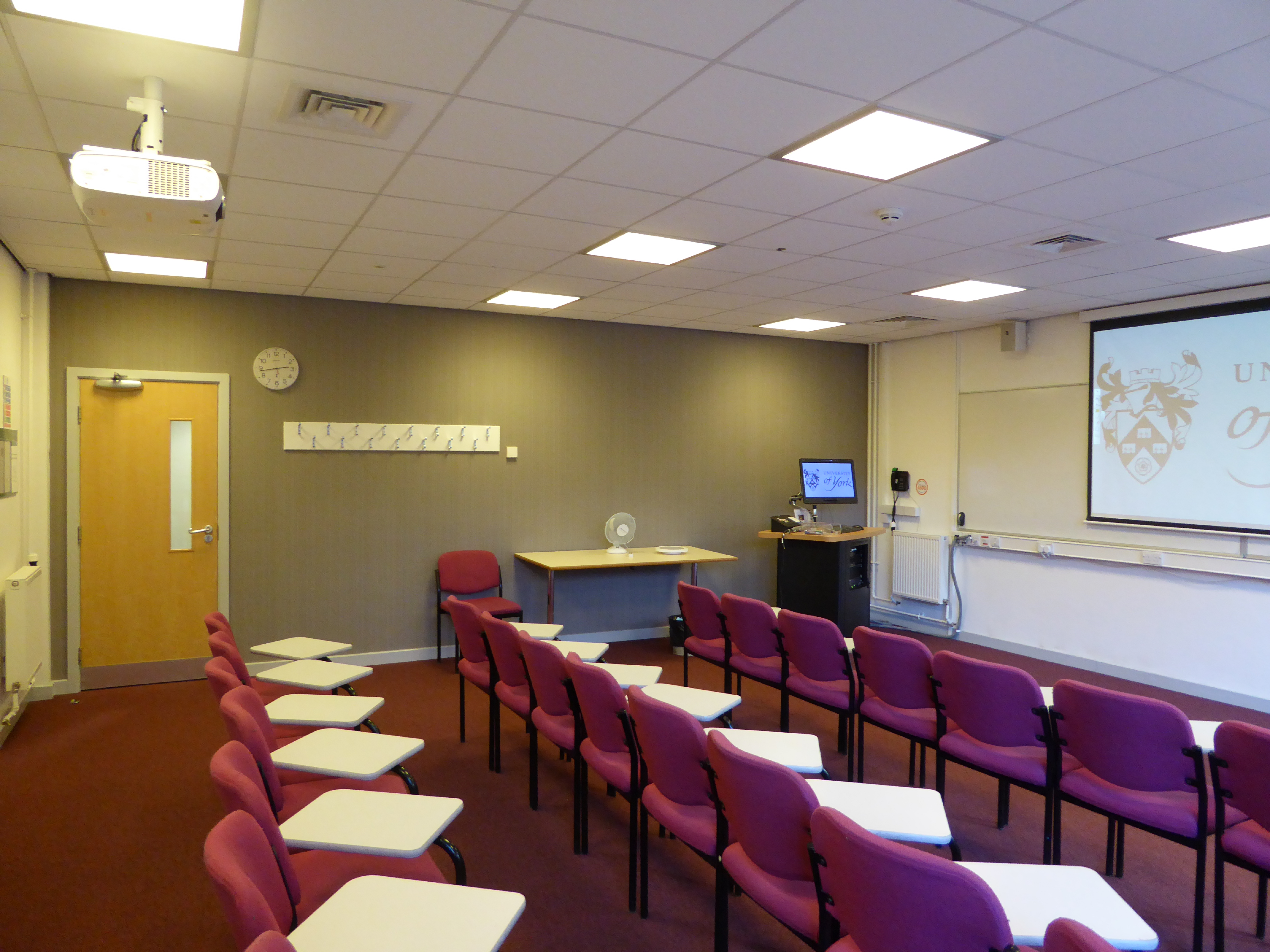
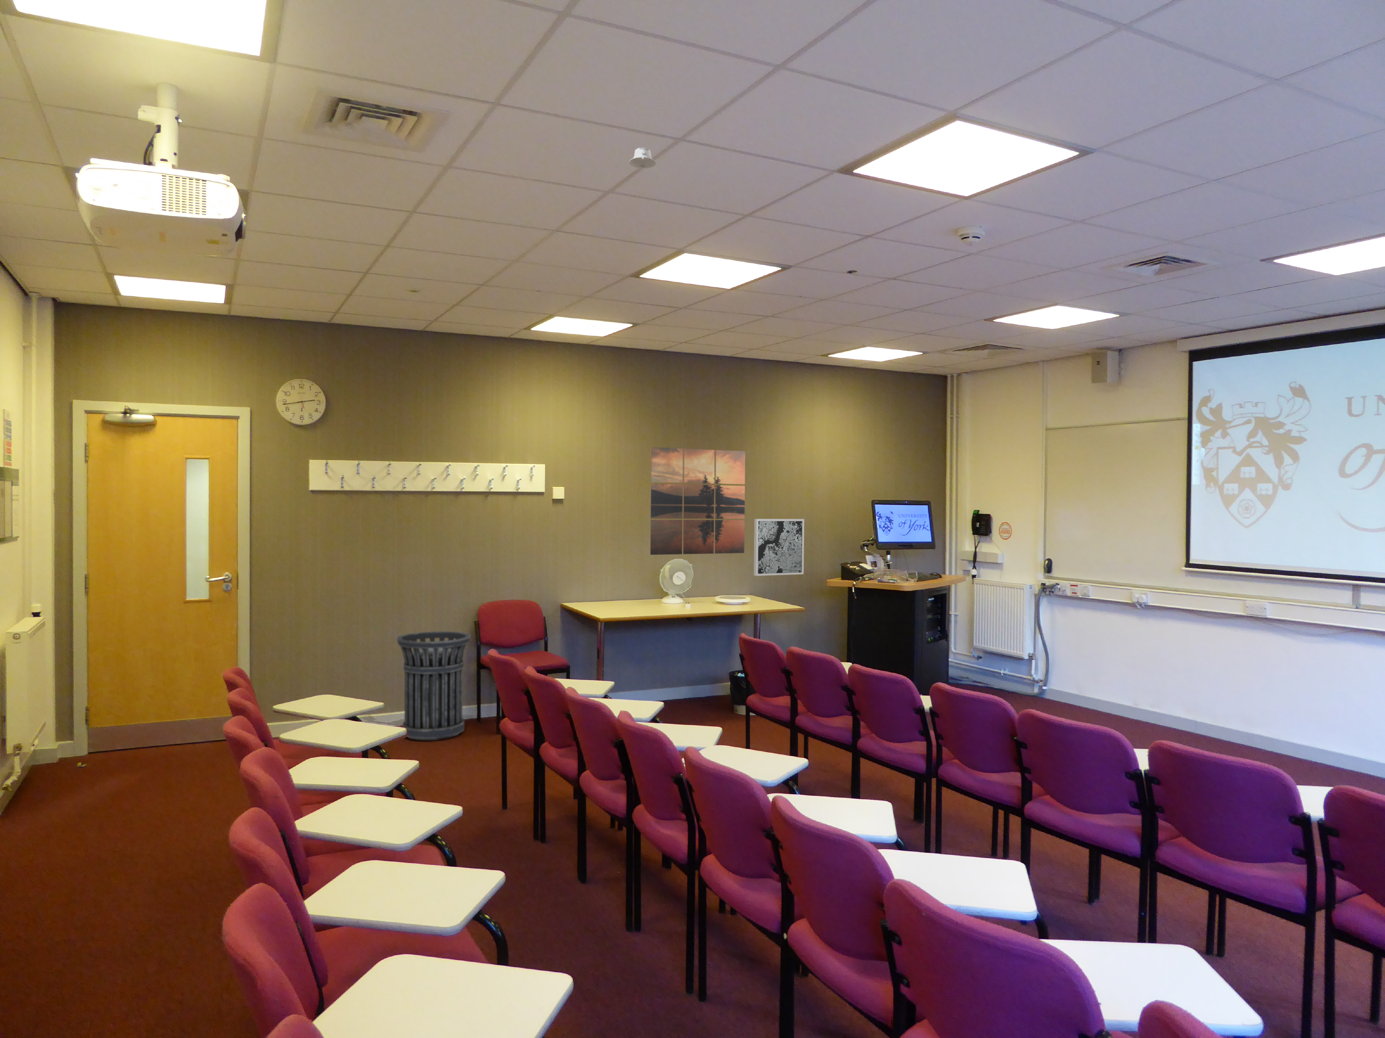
+ wall art [650,447,746,555]
+ trash can [396,631,471,741]
+ recessed light [628,147,657,169]
+ wall art [754,519,805,576]
